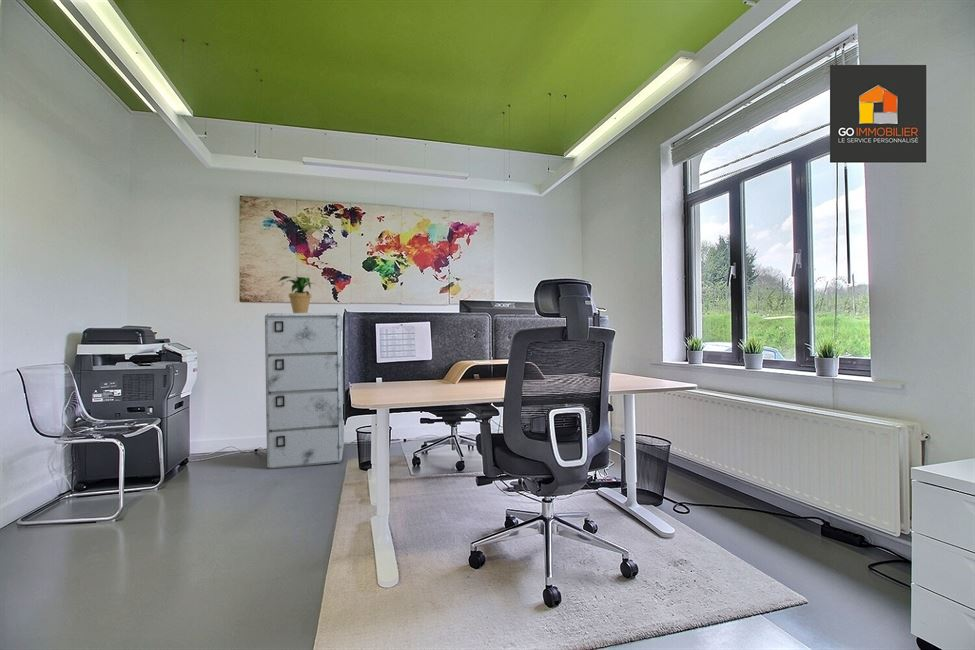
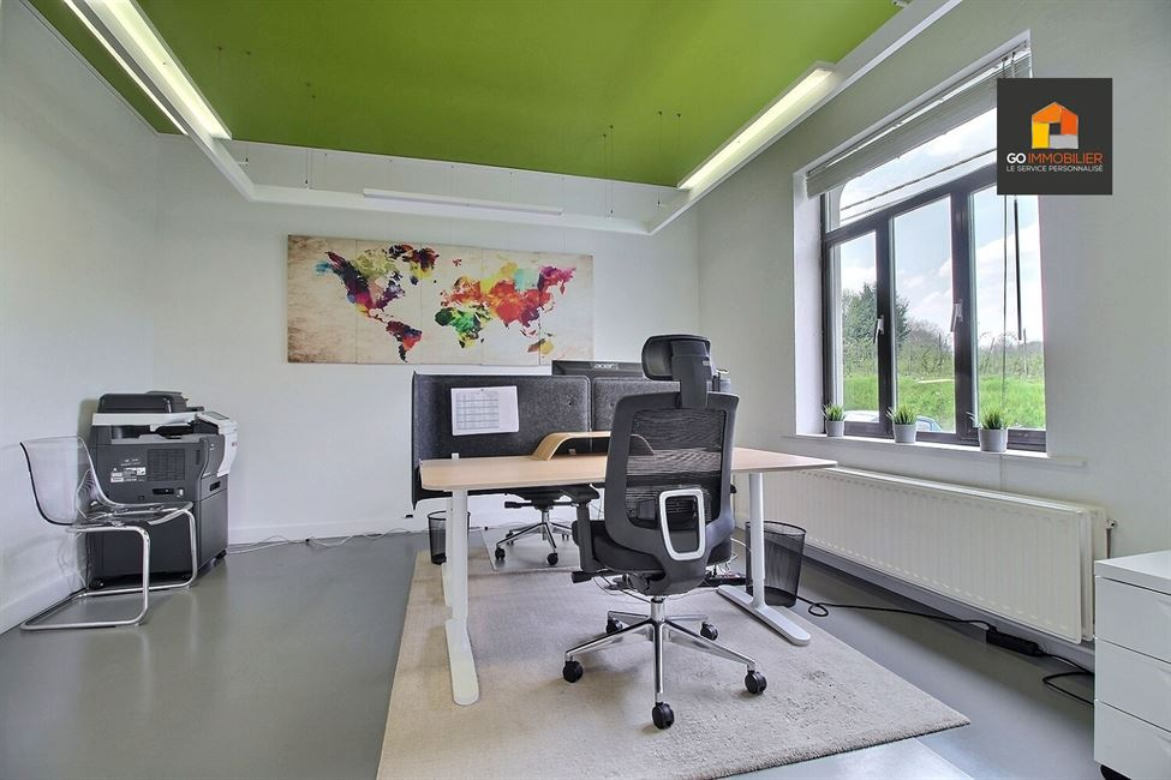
- filing cabinet [264,312,345,470]
- potted plant [276,275,323,313]
